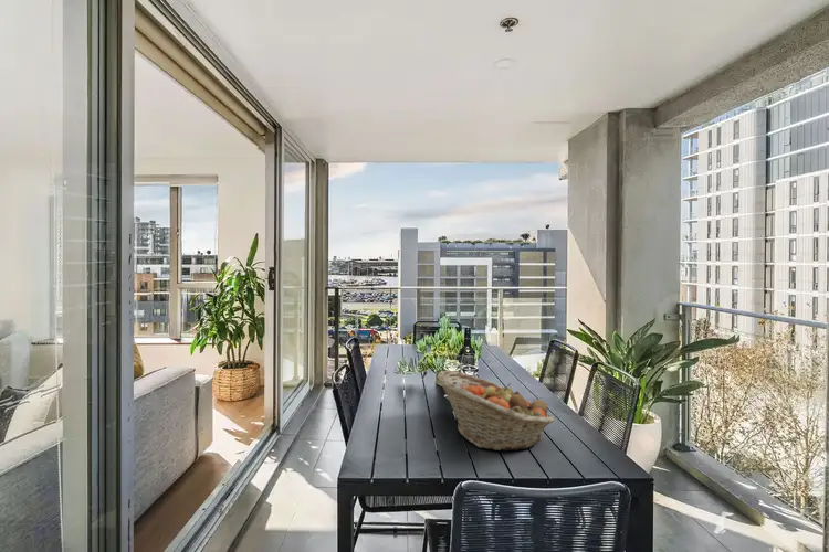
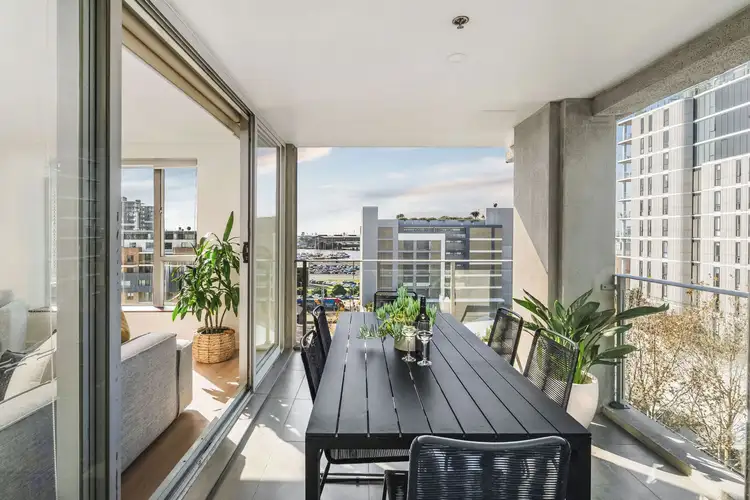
- fruit basket [436,370,555,452]
